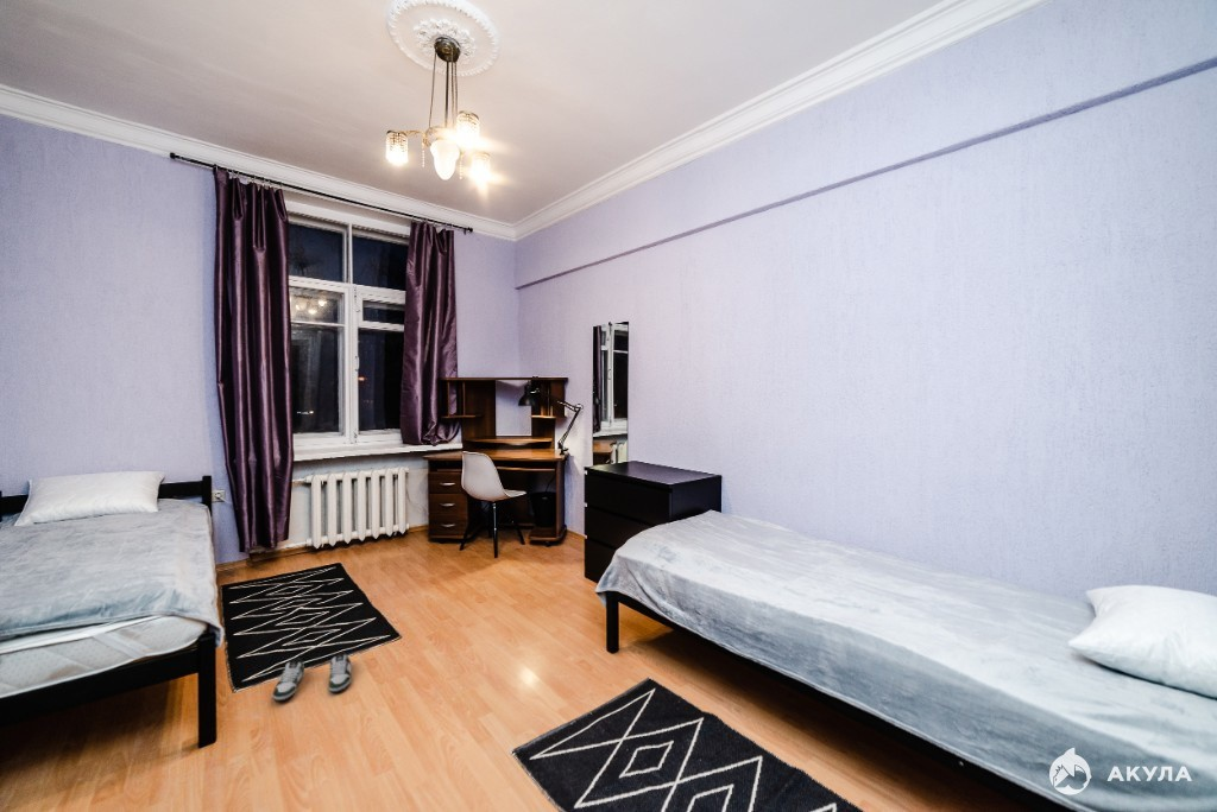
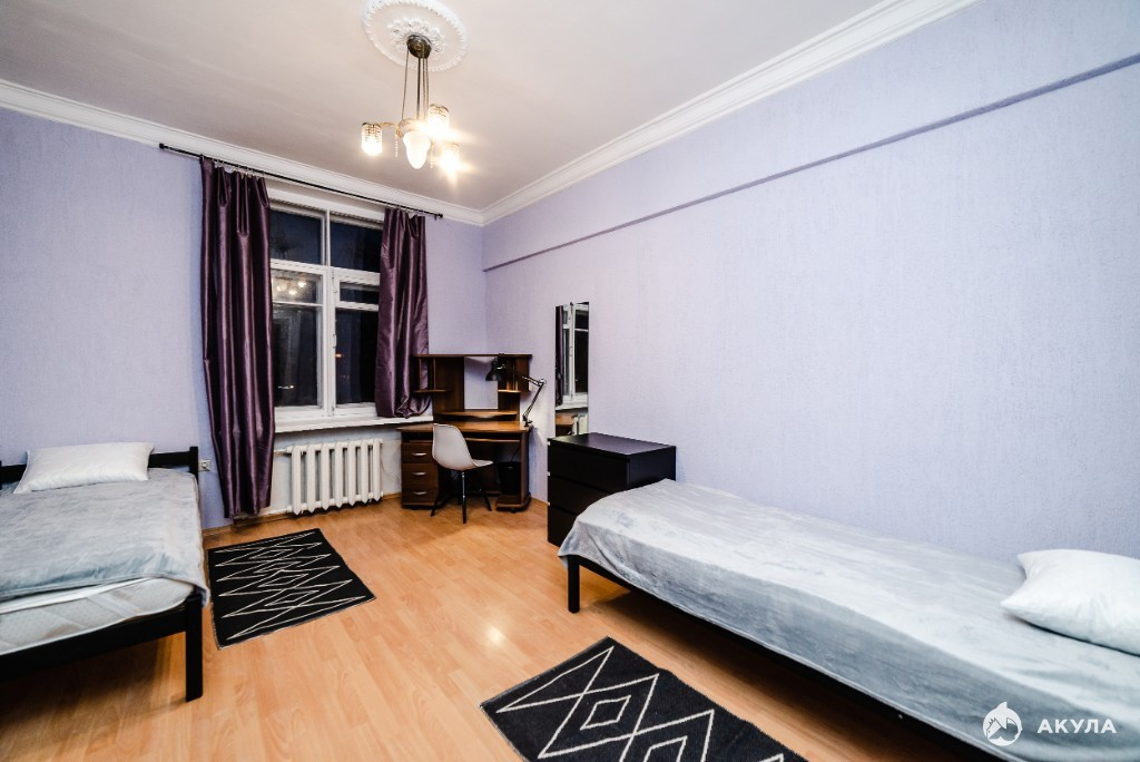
- shoe [271,651,352,702]
